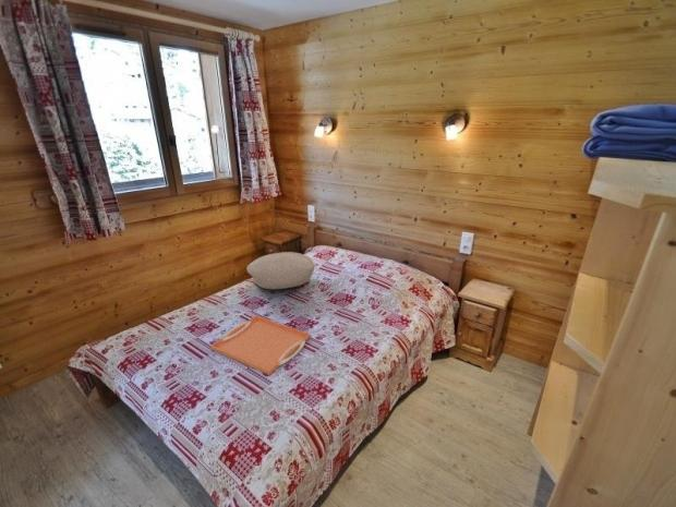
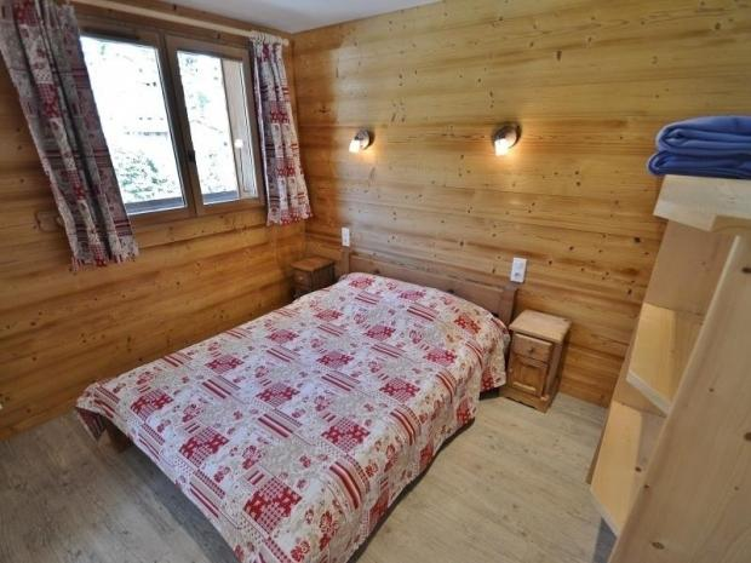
- pillow [245,251,316,290]
- serving tray [209,314,312,376]
